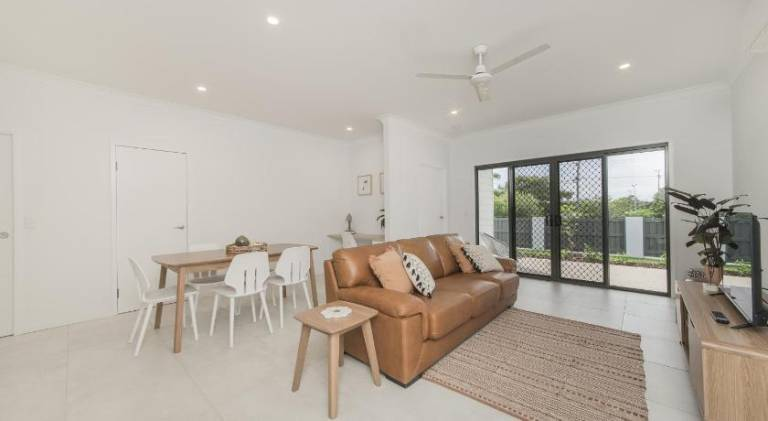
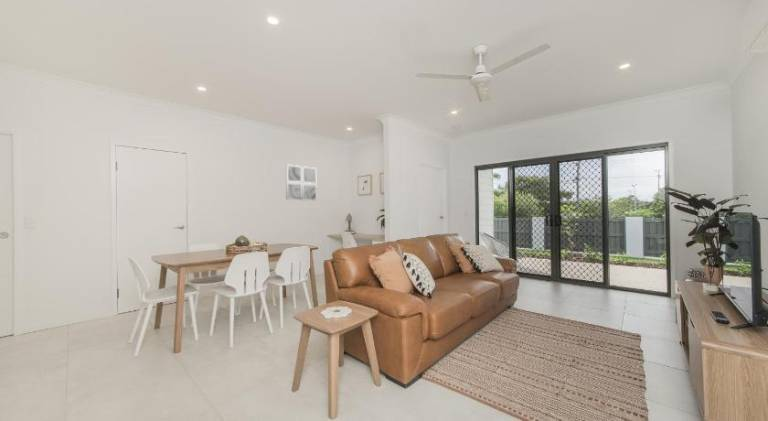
+ wall art [285,163,317,202]
